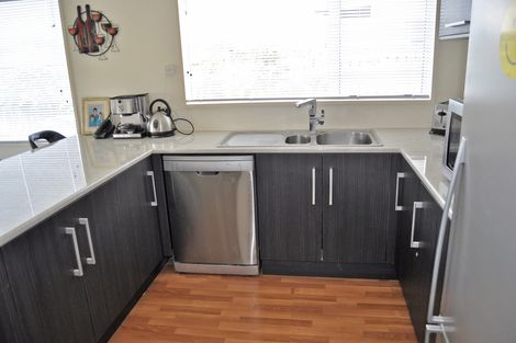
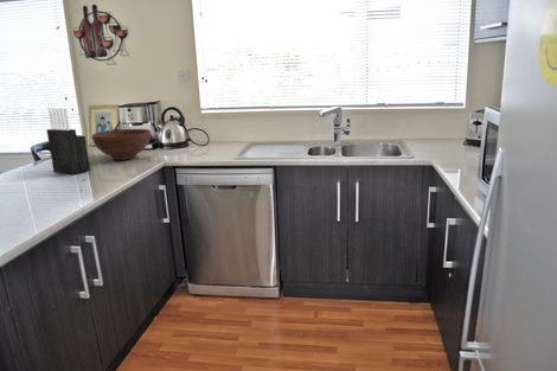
+ knife block [46,107,91,175]
+ fruit bowl [90,128,152,161]
